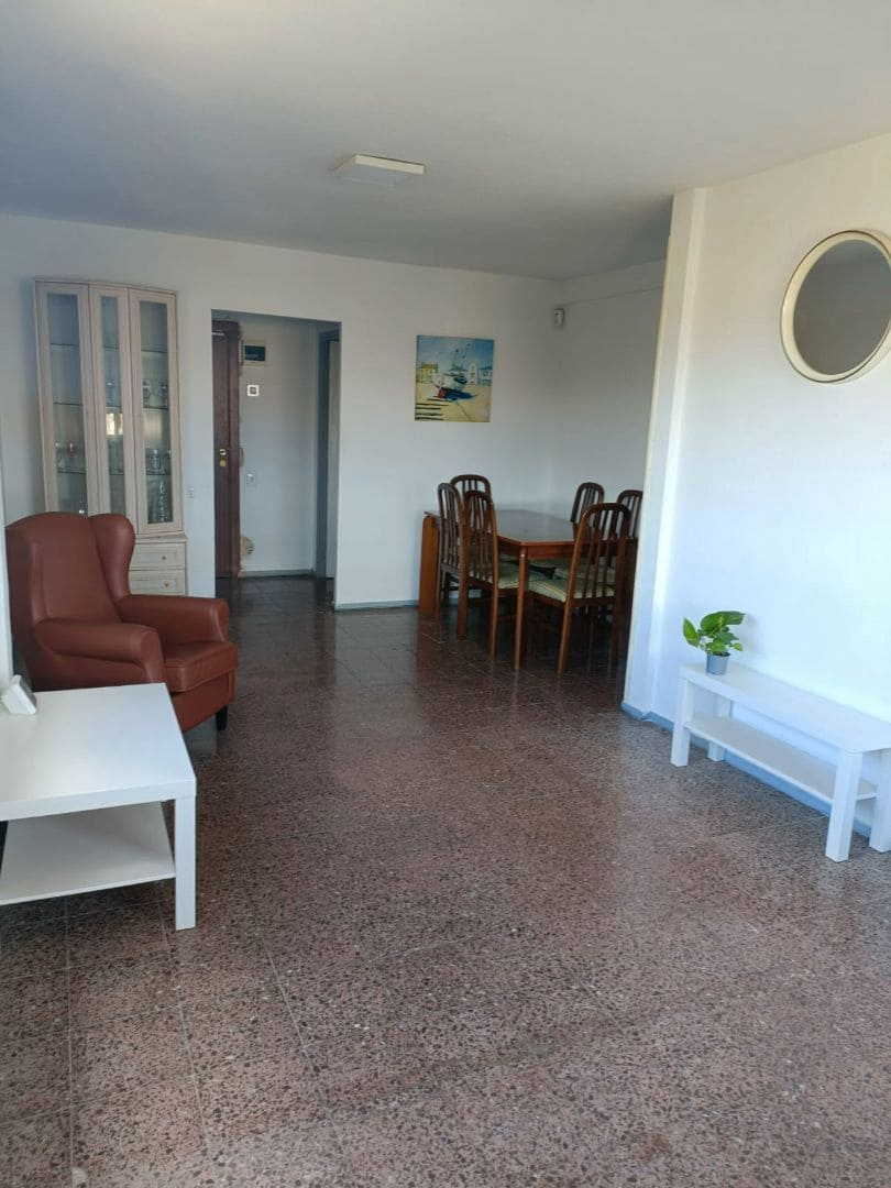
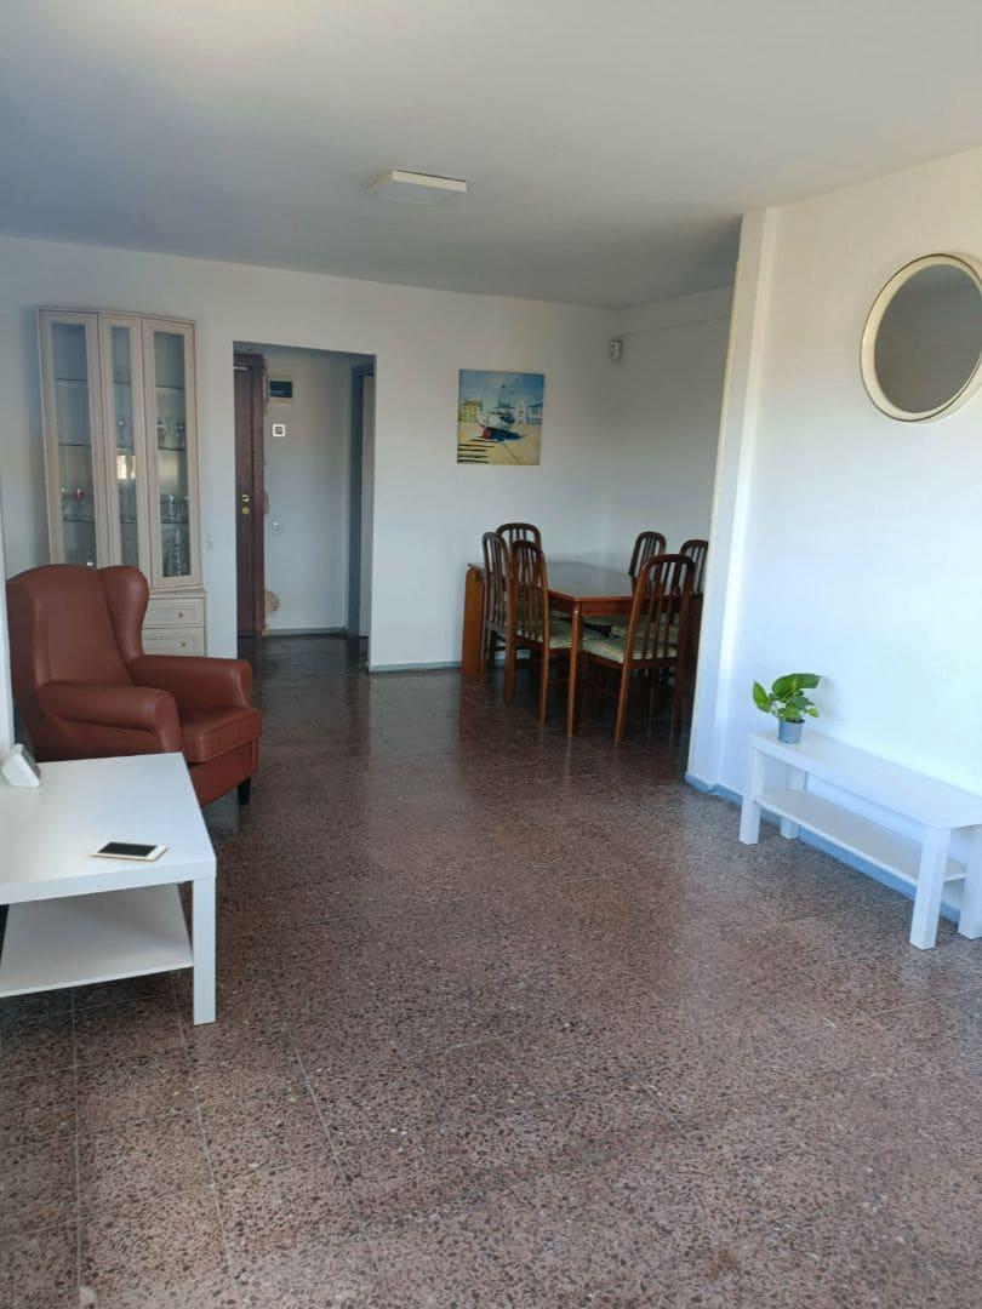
+ cell phone [89,840,169,862]
